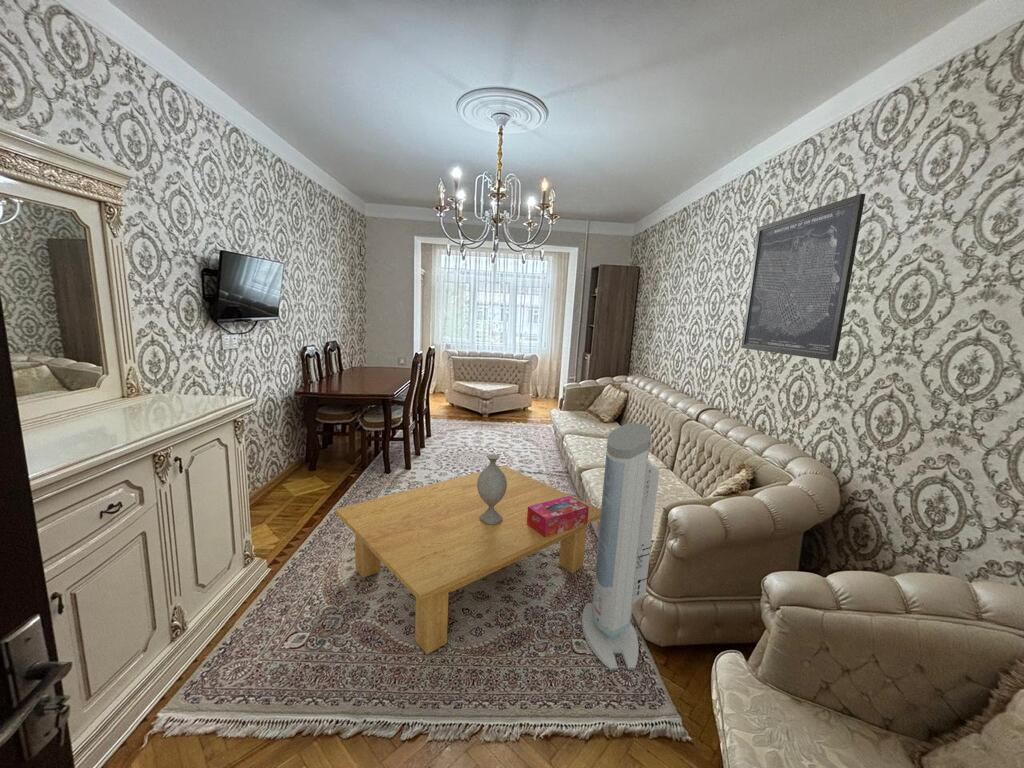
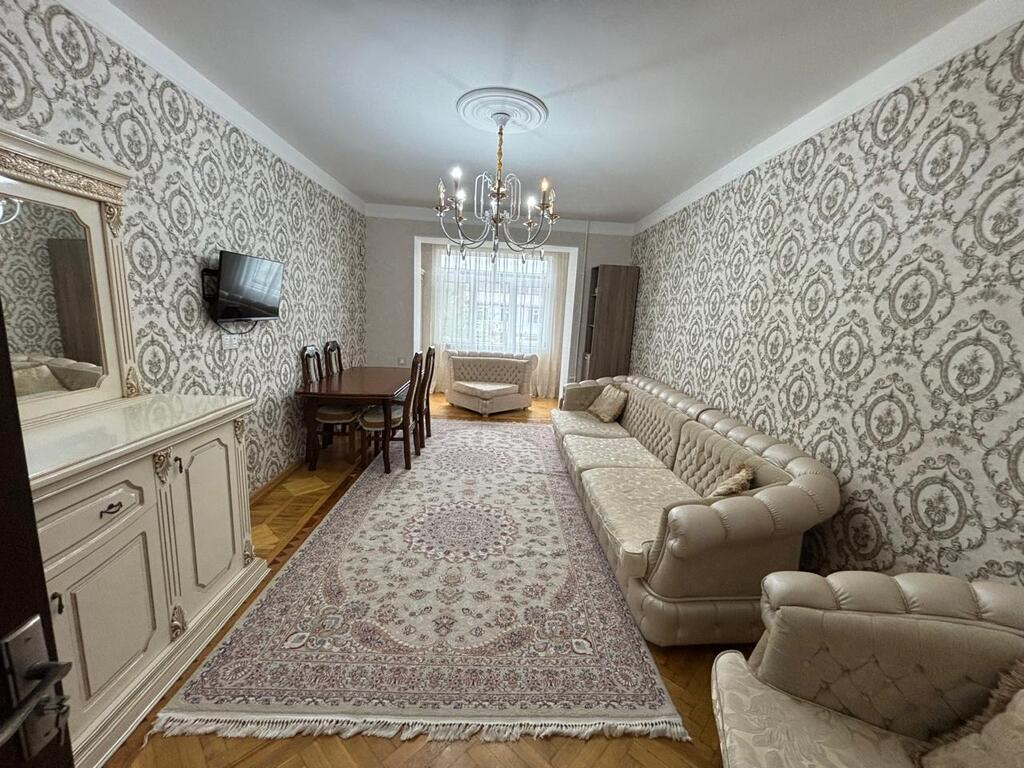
- coffee table [334,465,601,655]
- decorative vase [477,453,507,524]
- tissue box [527,495,589,537]
- air purifier [581,422,660,671]
- wall art [740,193,866,362]
